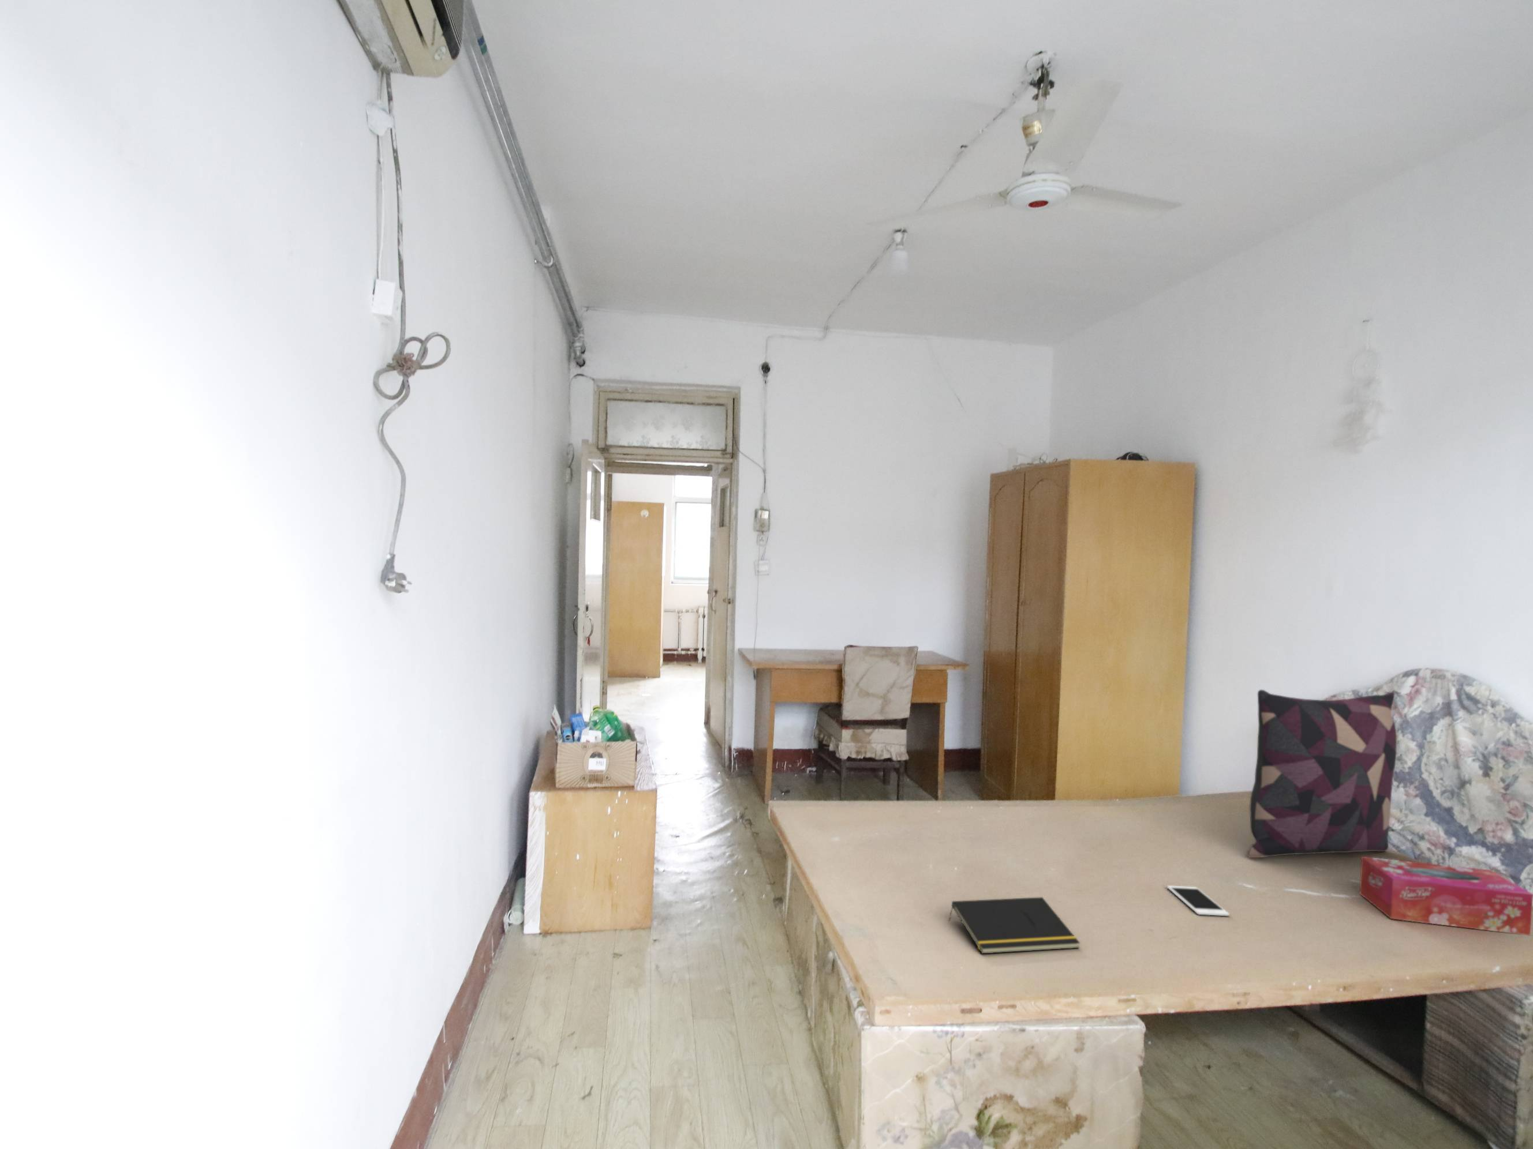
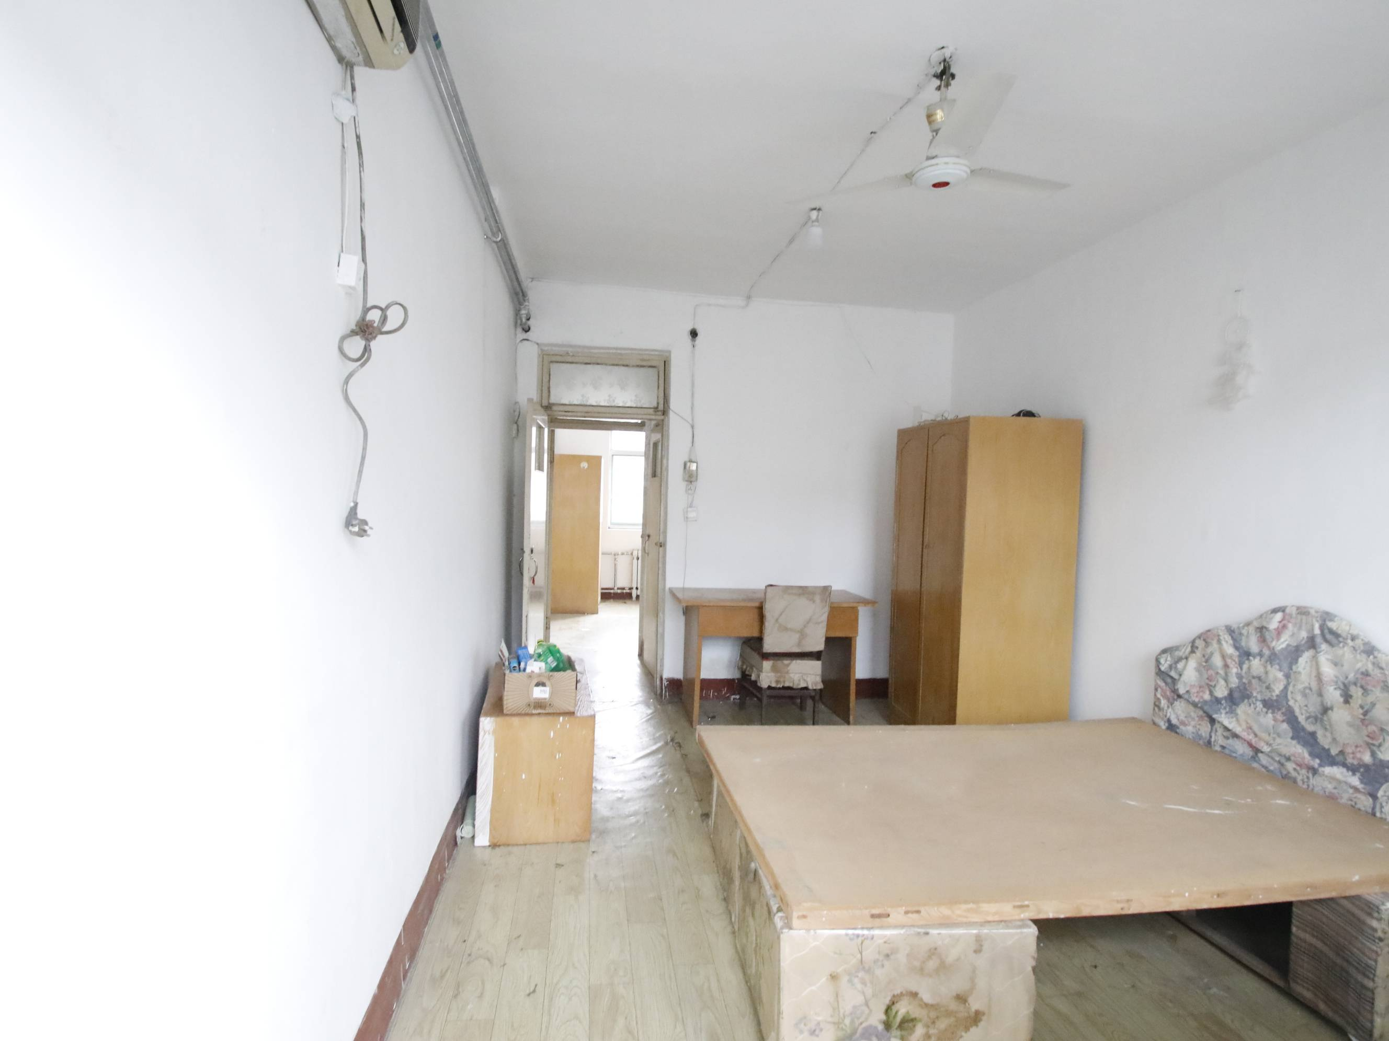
- notepad [949,897,1080,955]
- cell phone [1166,885,1230,916]
- pillow [1246,689,1398,858]
- tissue box [1359,856,1533,937]
